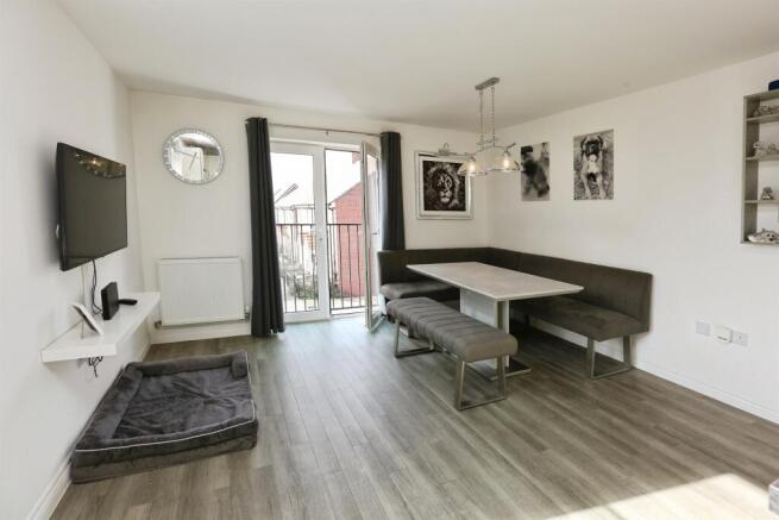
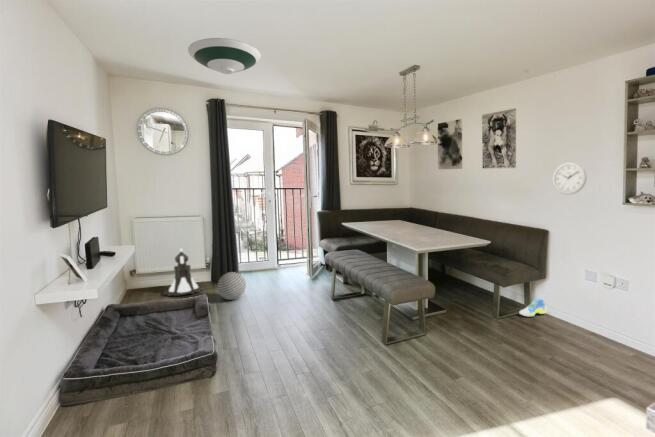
+ lantern [163,247,204,297]
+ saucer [187,37,262,75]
+ wall clock [552,161,588,196]
+ decorative ball [216,271,247,301]
+ sneaker [518,297,548,317]
